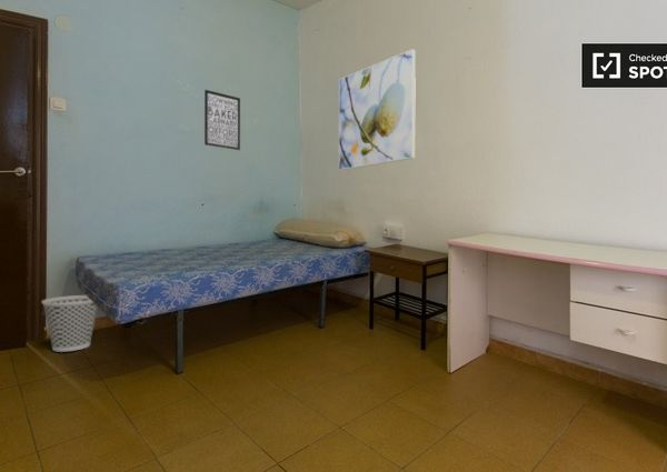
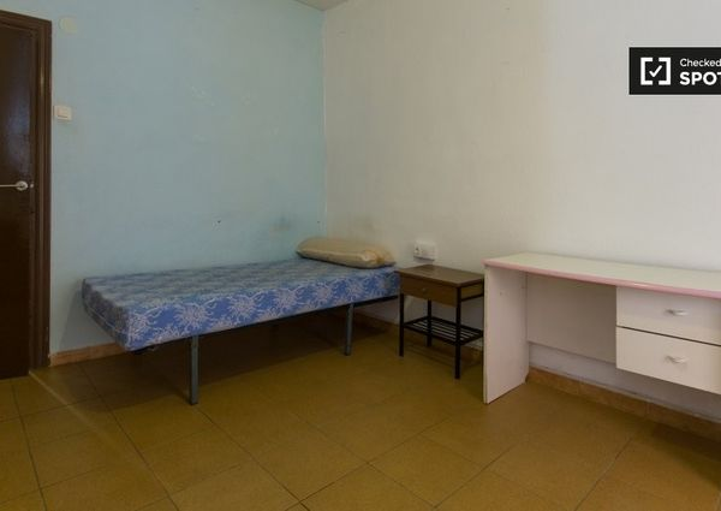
- wastebasket [41,294,98,353]
- wall art [203,89,241,151]
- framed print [338,48,417,171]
